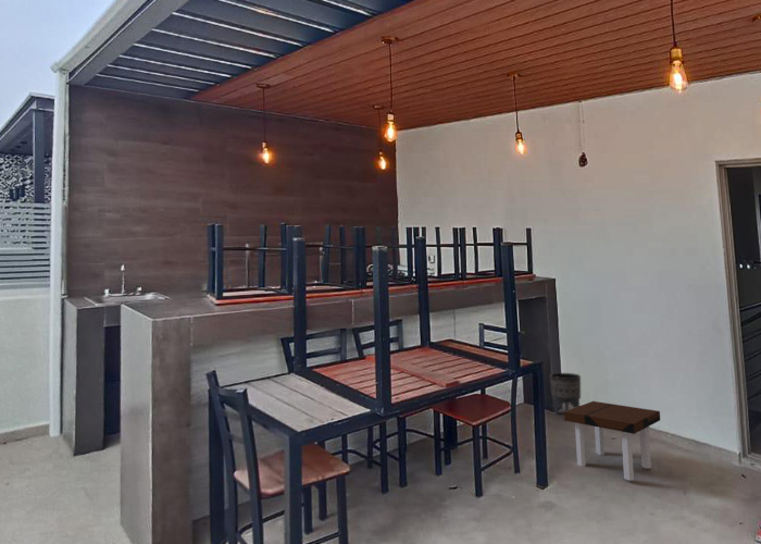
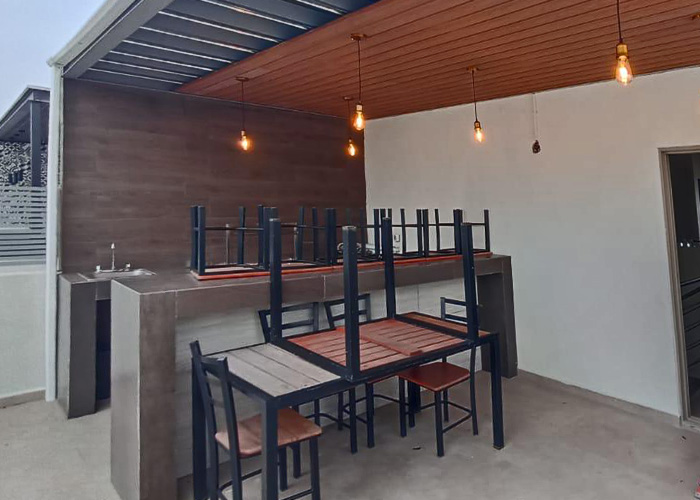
- side table [563,400,661,481]
- planter [549,372,582,416]
